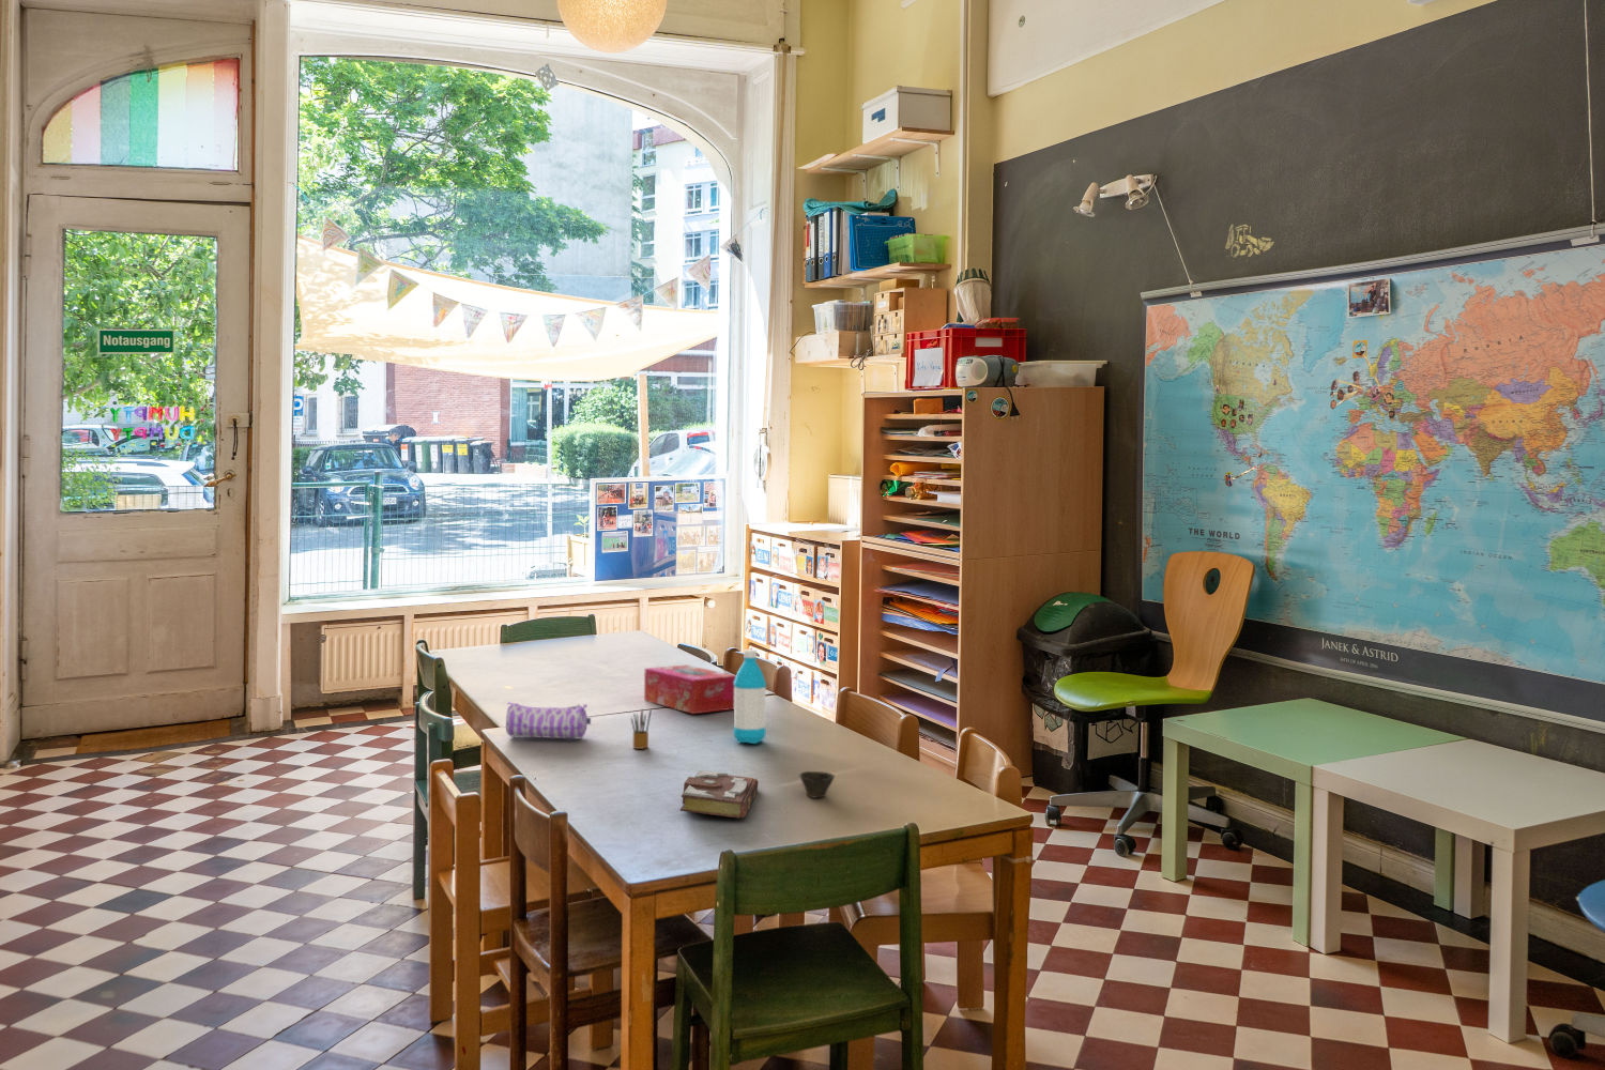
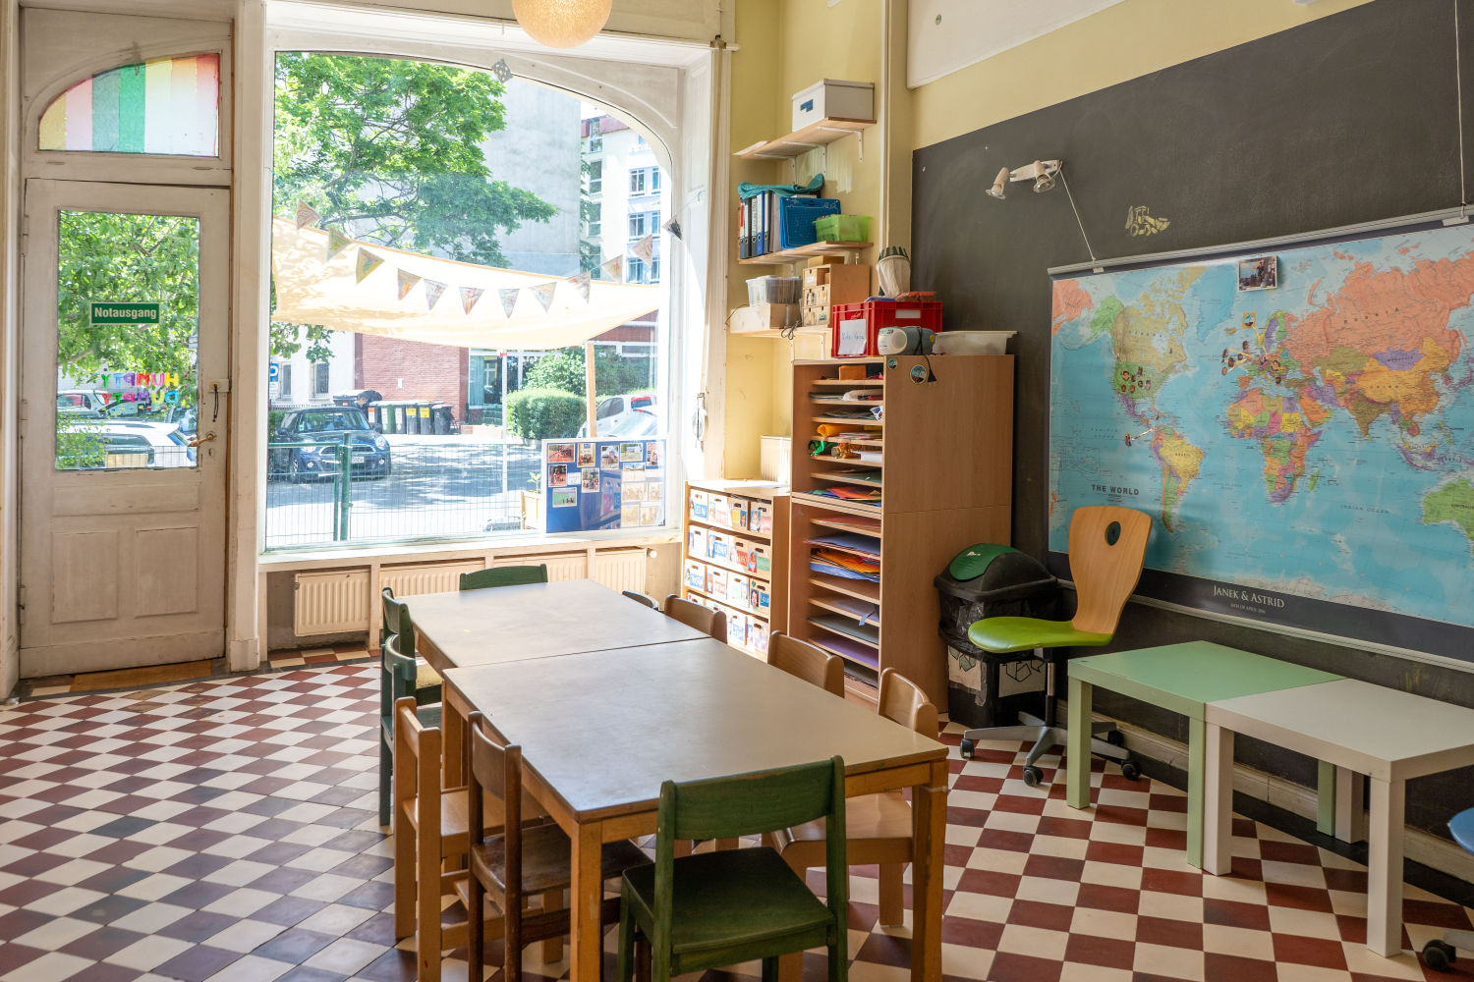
- cup [798,770,836,799]
- tissue box [642,664,736,715]
- pencil box [631,707,653,750]
- water bottle [733,648,767,745]
- book [679,769,760,818]
- pencil case [505,701,591,739]
